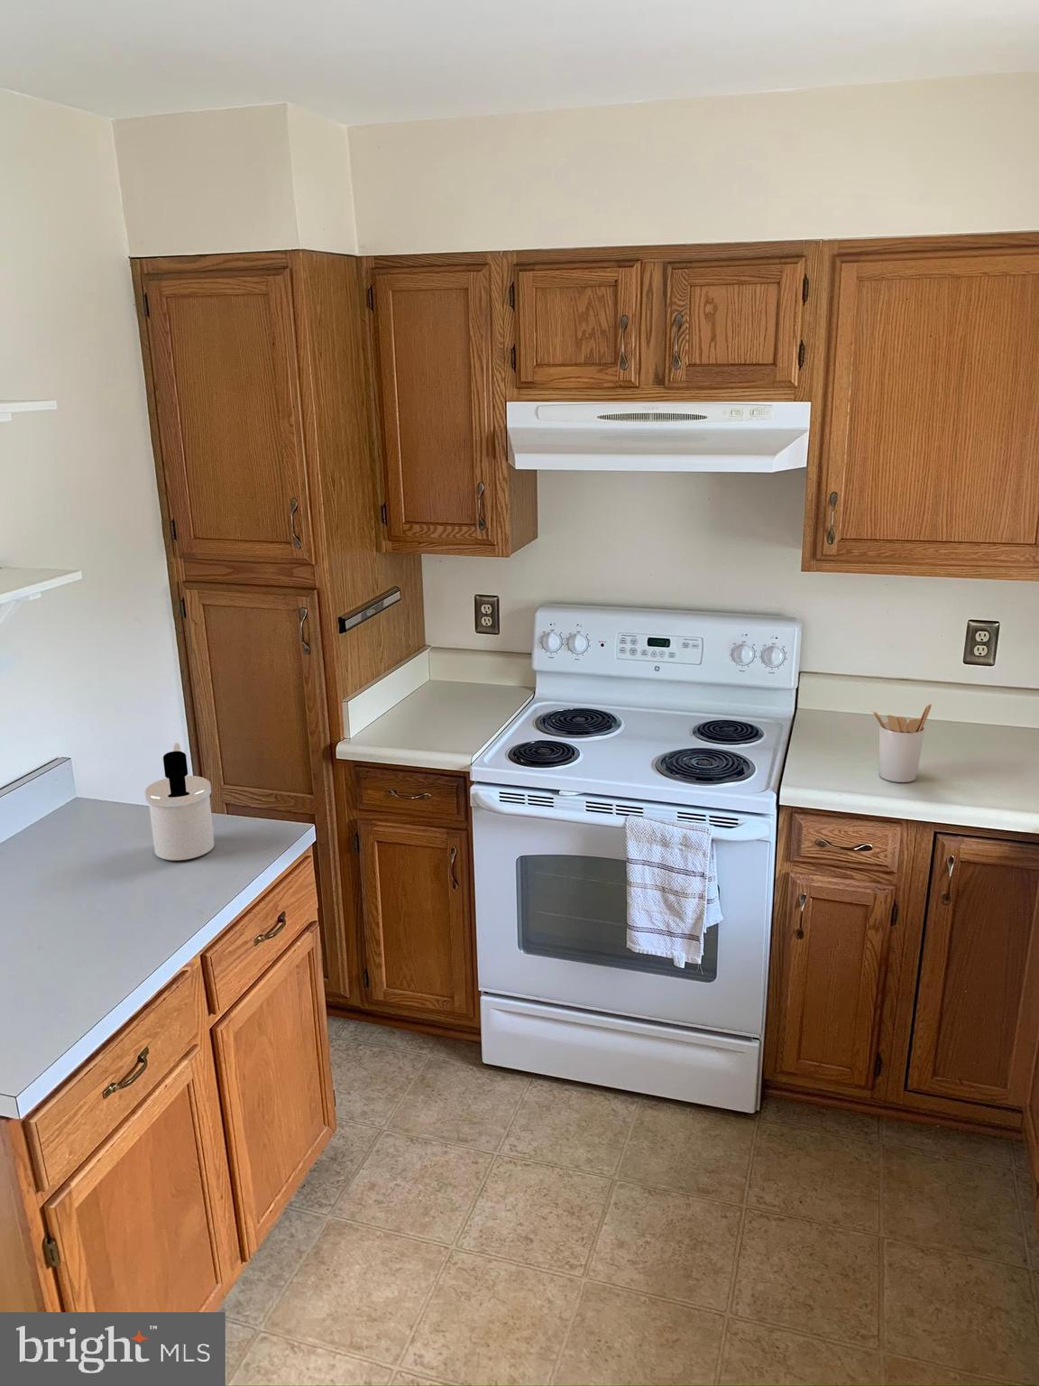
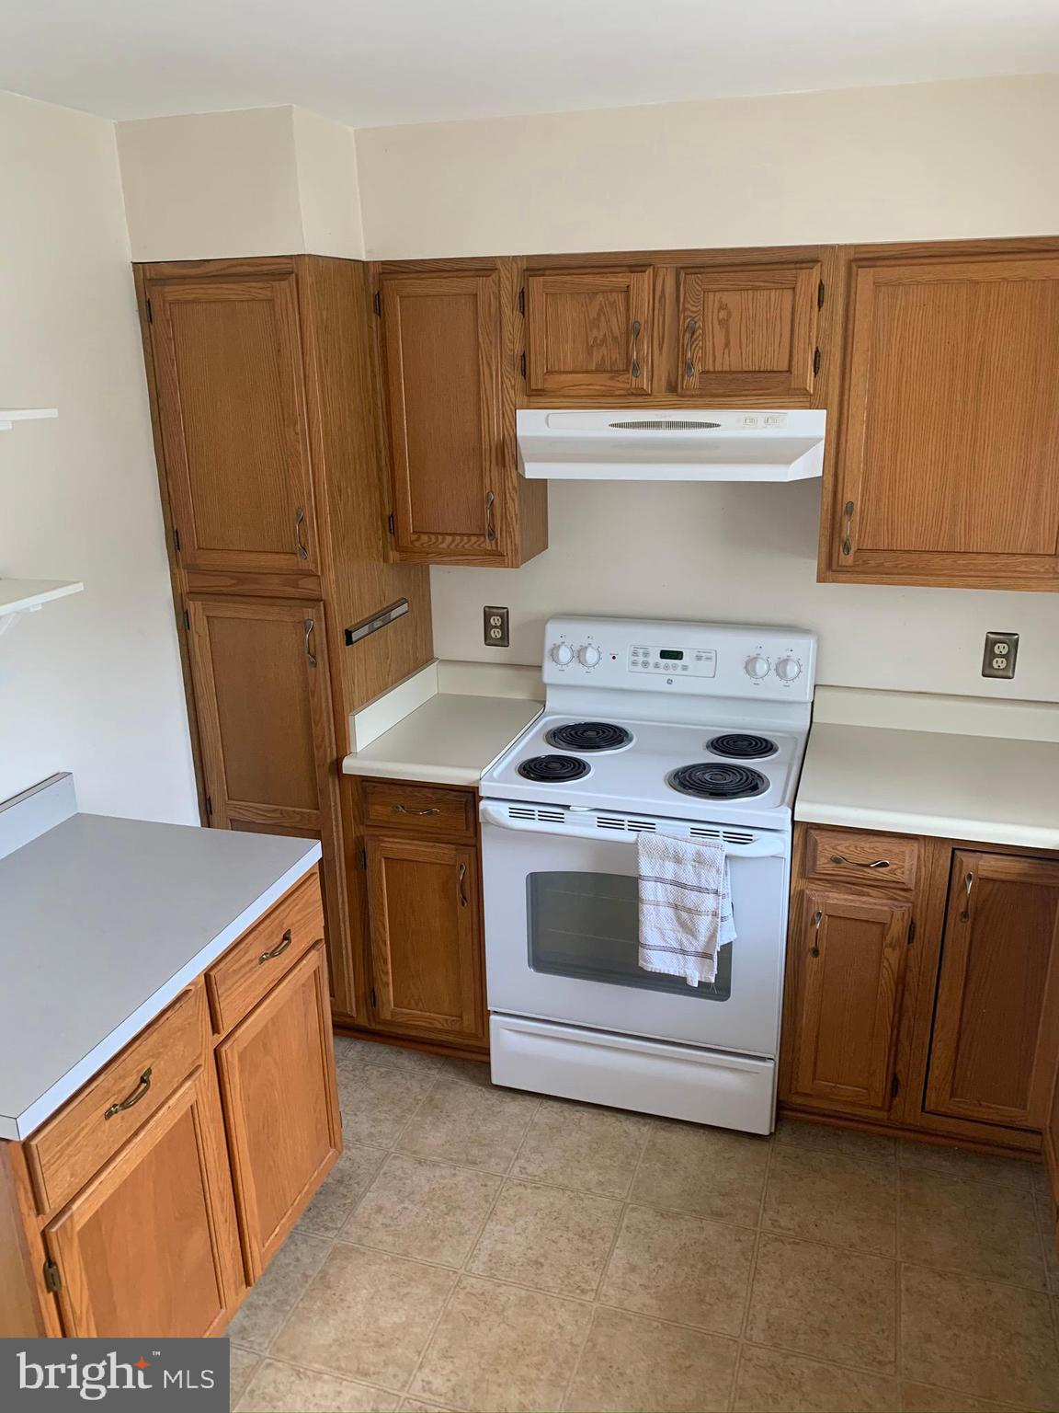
- utensil holder [871,703,932,784]
- soap dispenser [144,742,216,861]
